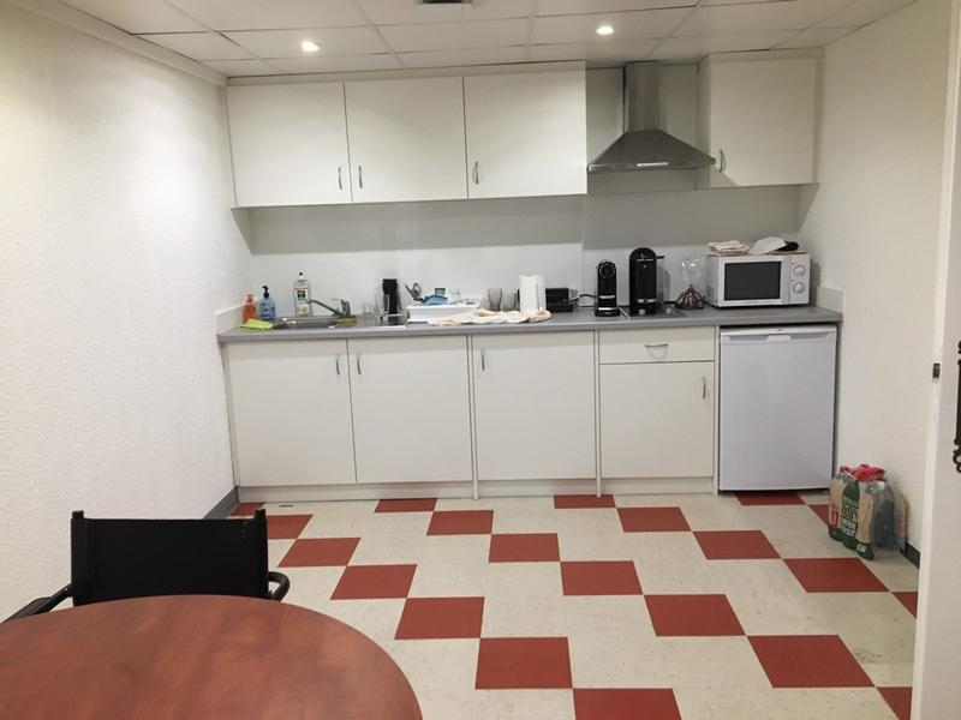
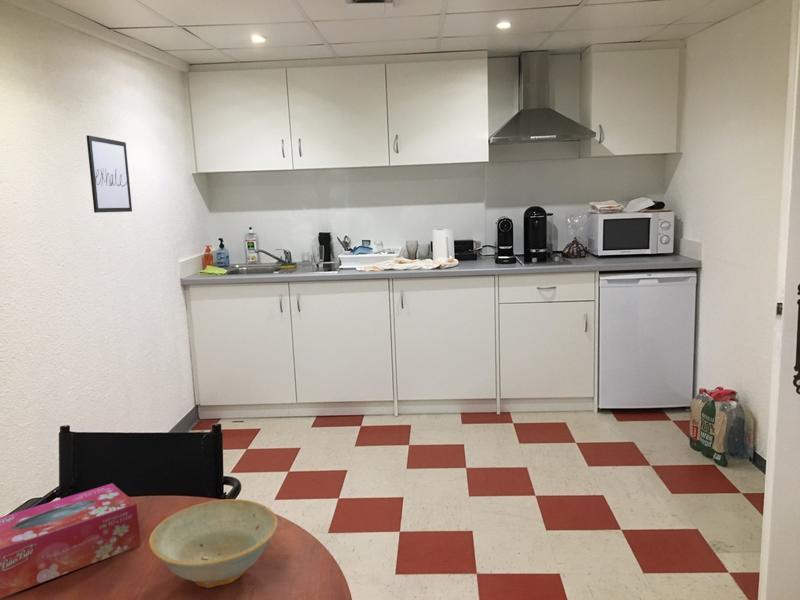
+ wall art [86,134,133,214]
+ tissue box [0,482,142,599]
+ dish [148,498,279,589]
